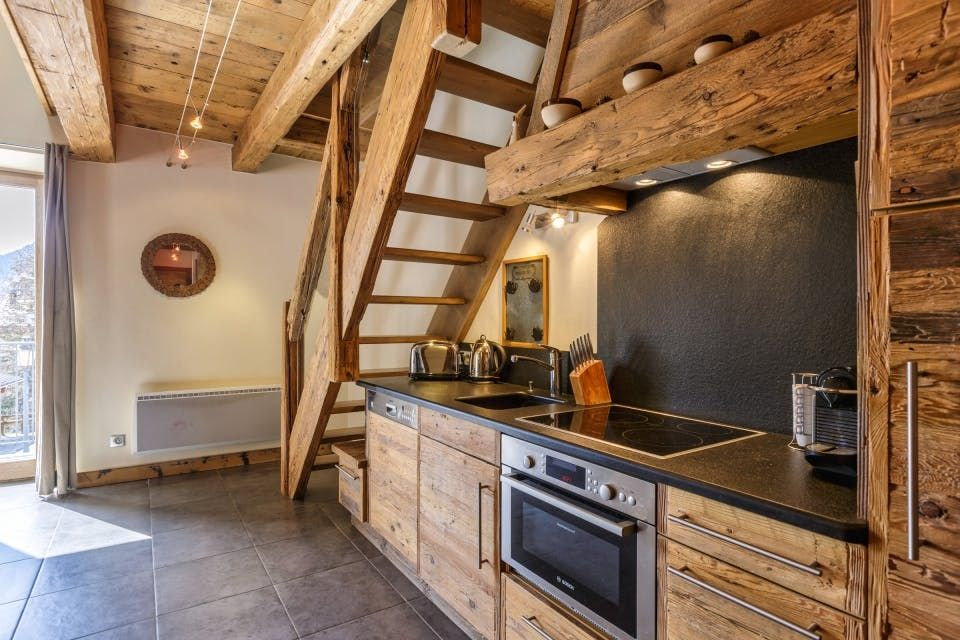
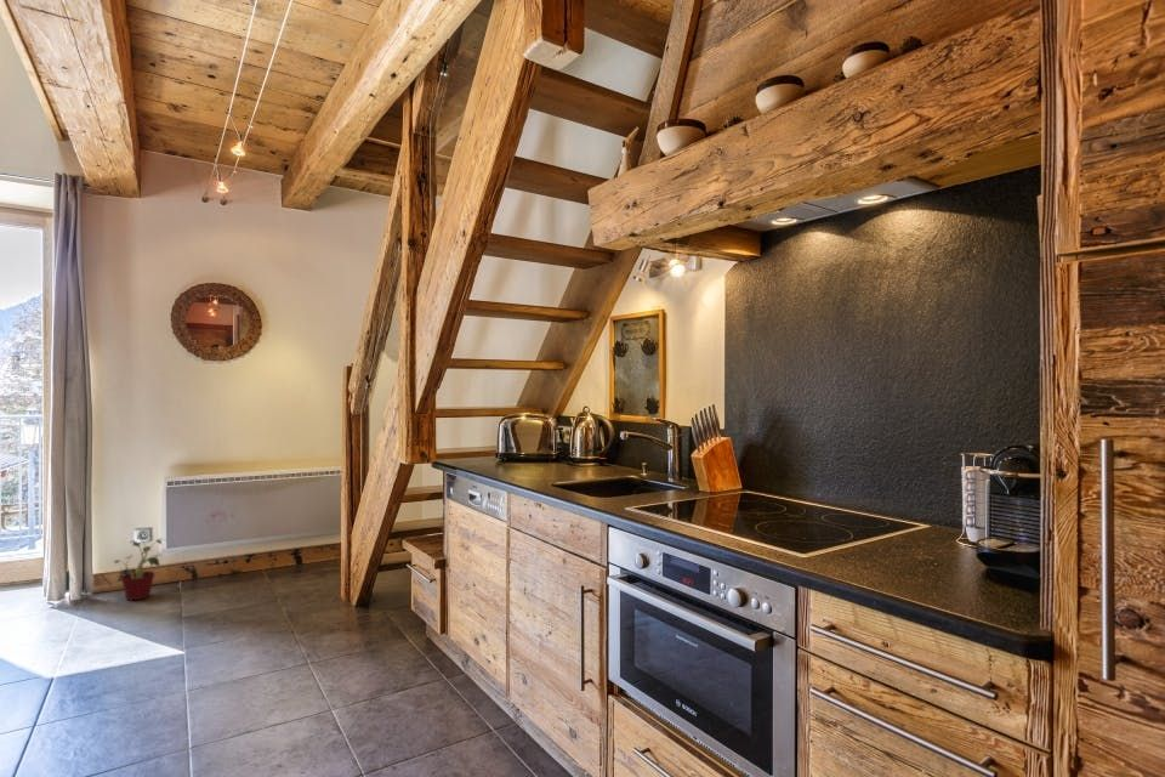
+ potted plant [112,535,169,601]
